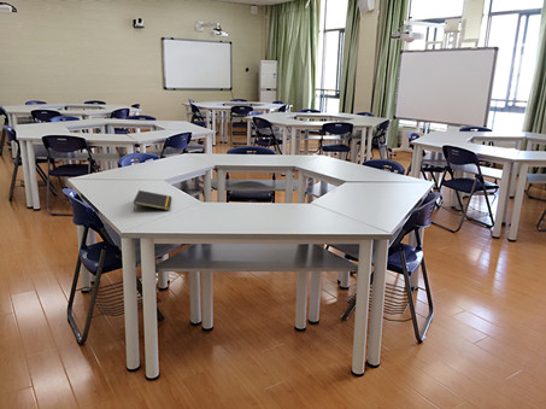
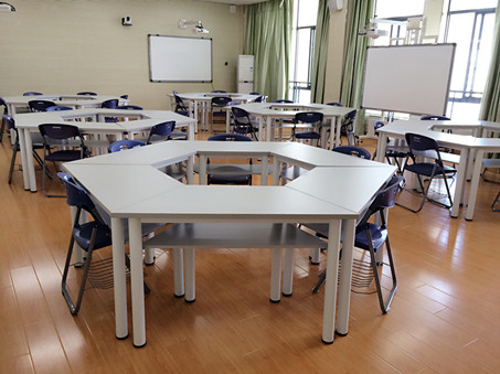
- notepad [133,189,172,212]
